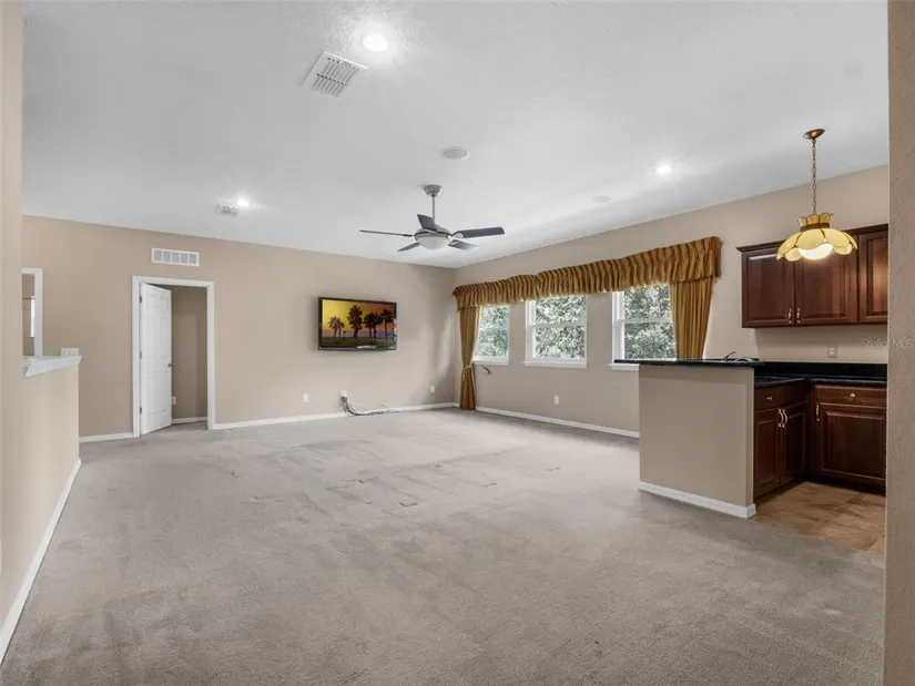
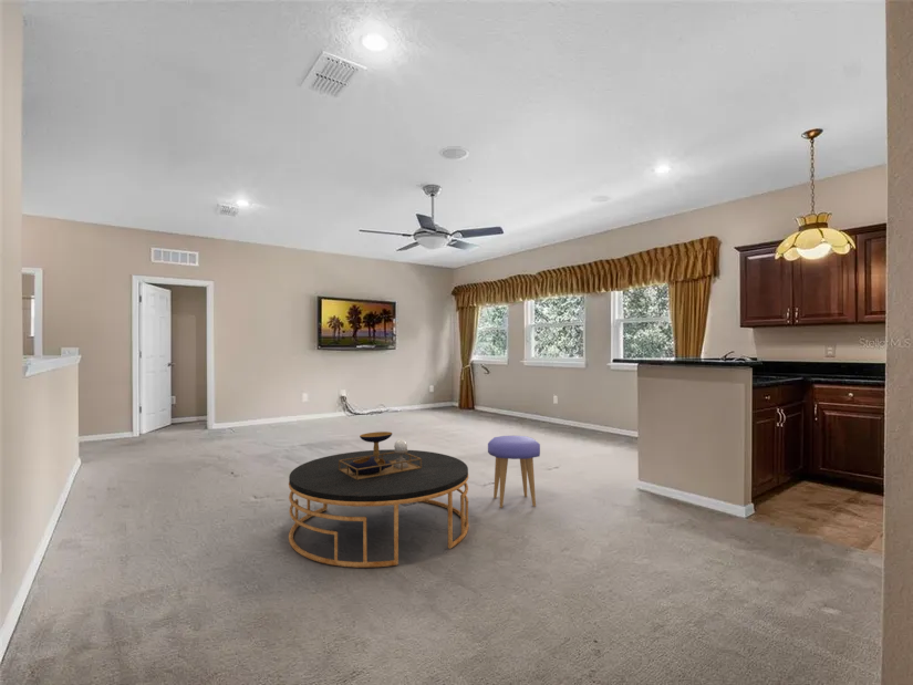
+ coffee table [288,430,469,569]
+ stool [487,435,541,509]
